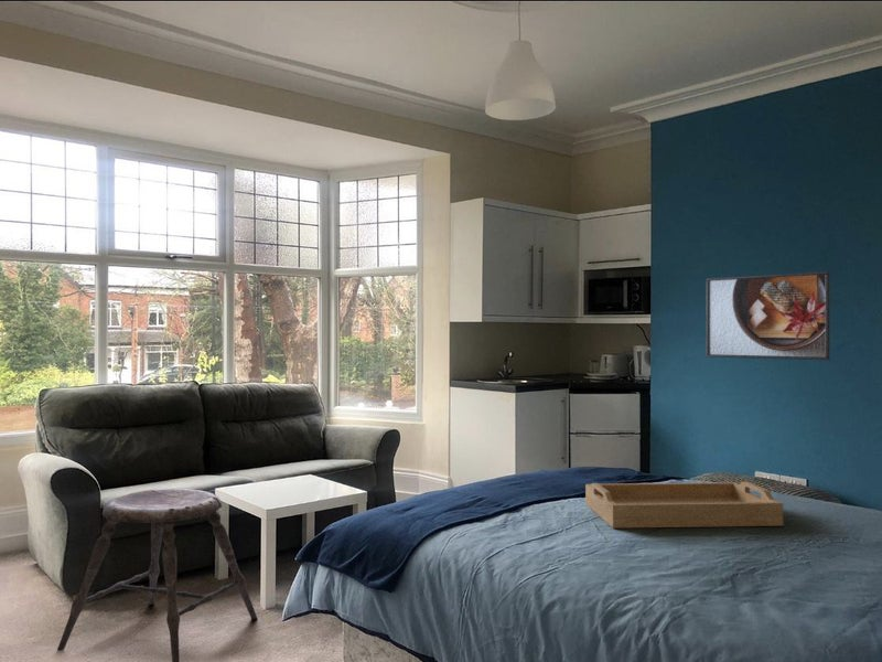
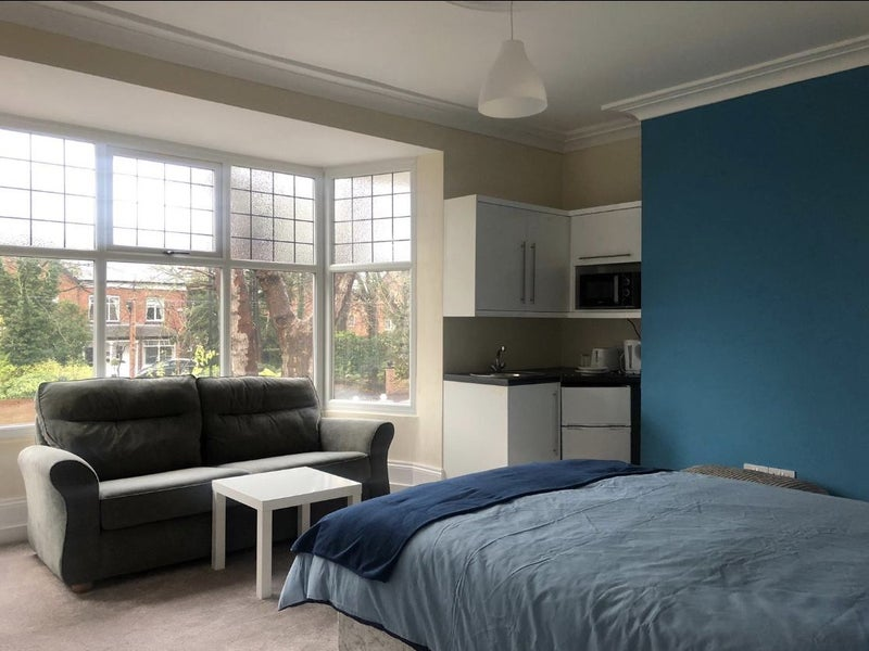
- serving tray [584,481,784,530]
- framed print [706,270,831,361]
- stool [56,488,258,662]
